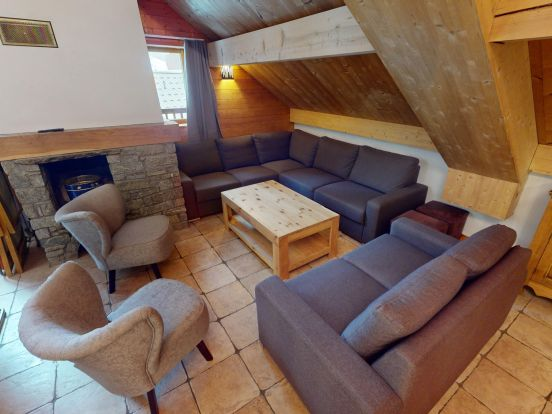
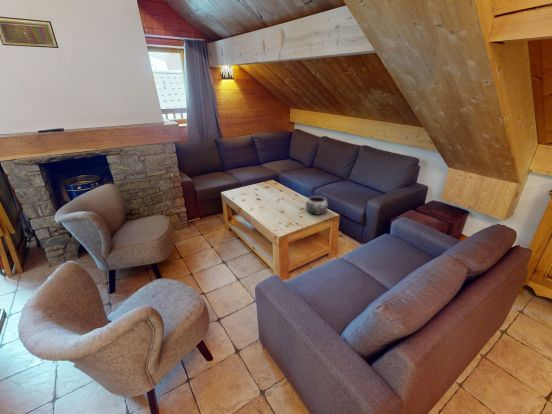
+ decorative bowl [305,195,329,216]
